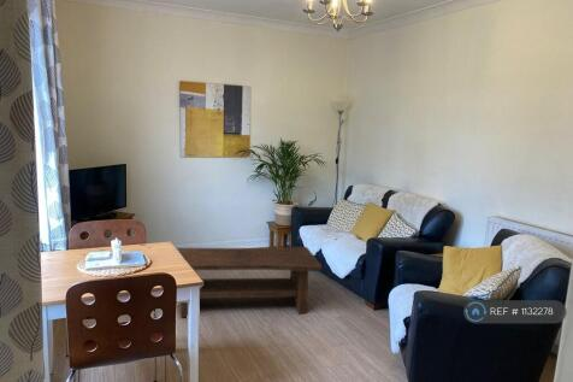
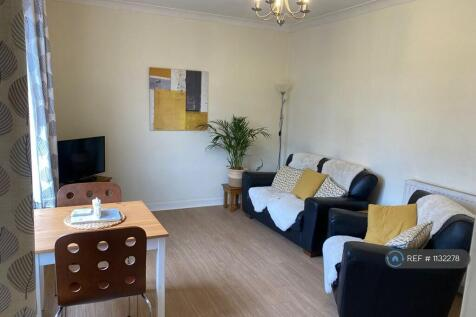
- coffee table [176,246,323,318]
